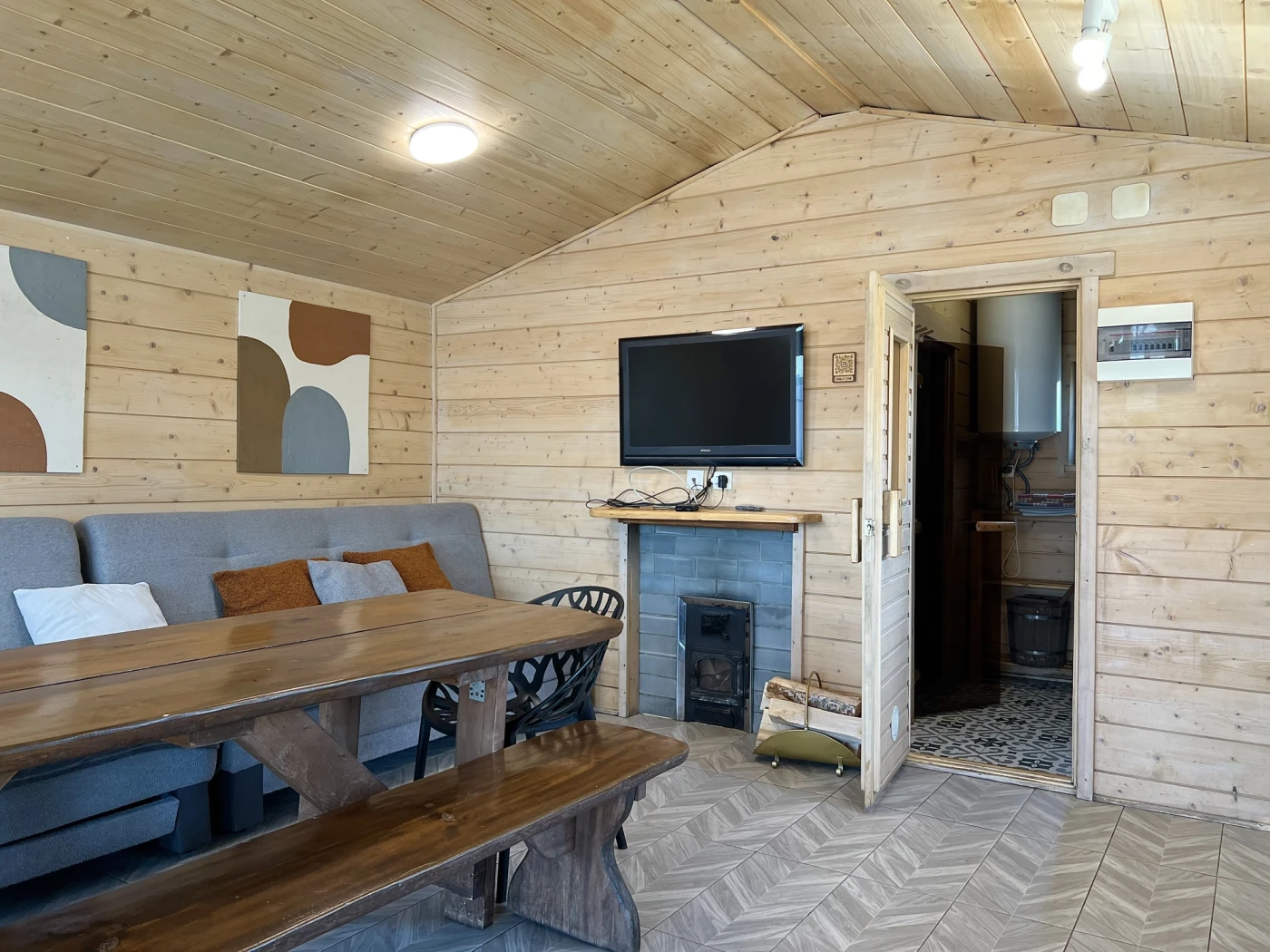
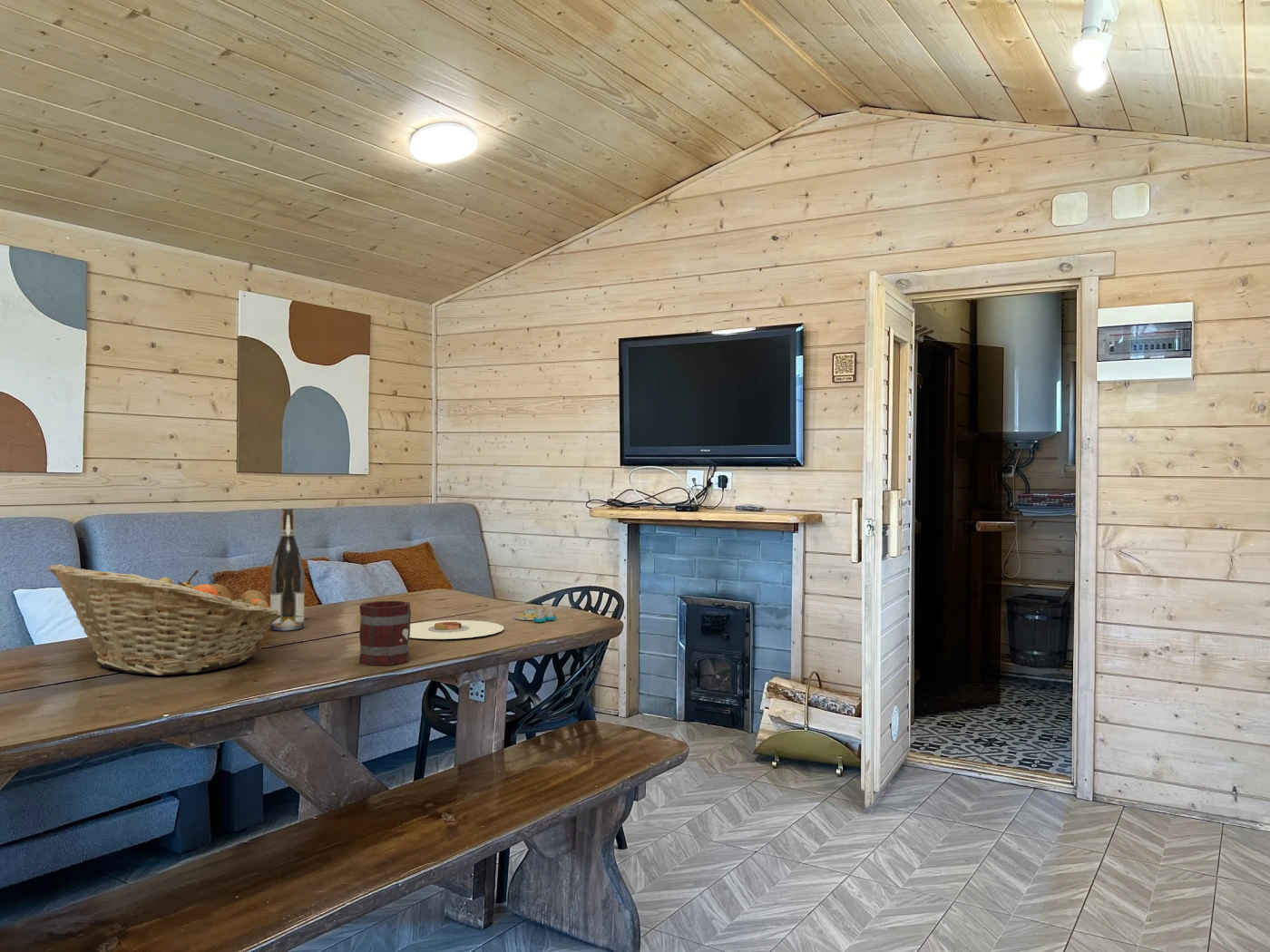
+ salt and pepper shaker set [514,606,557,623]
+ plate [409,619,505,640]
+ mug [358,600,412,666]
+ fruit basket [47,563,281,676]
+ wine bottle [269,508,305,631]
